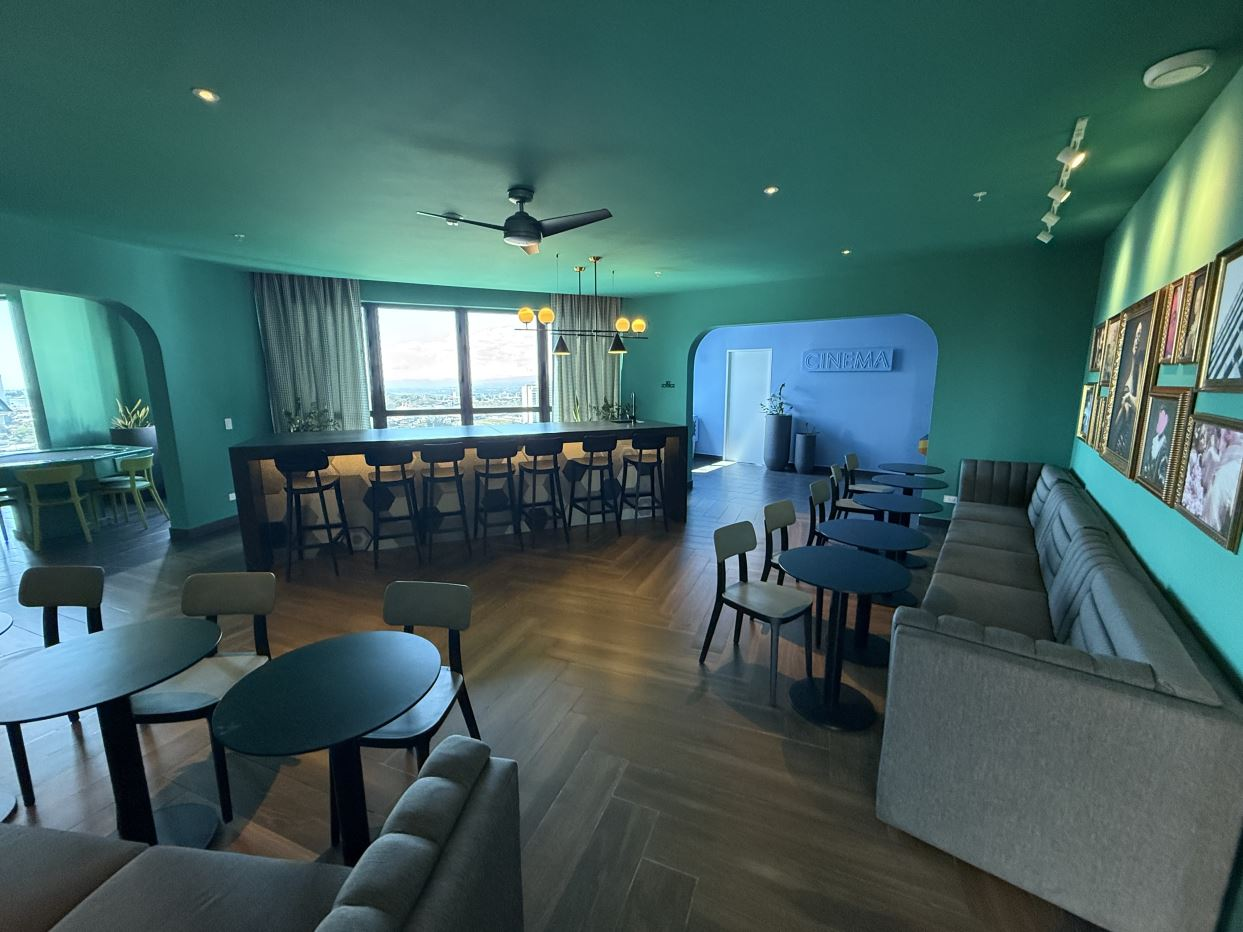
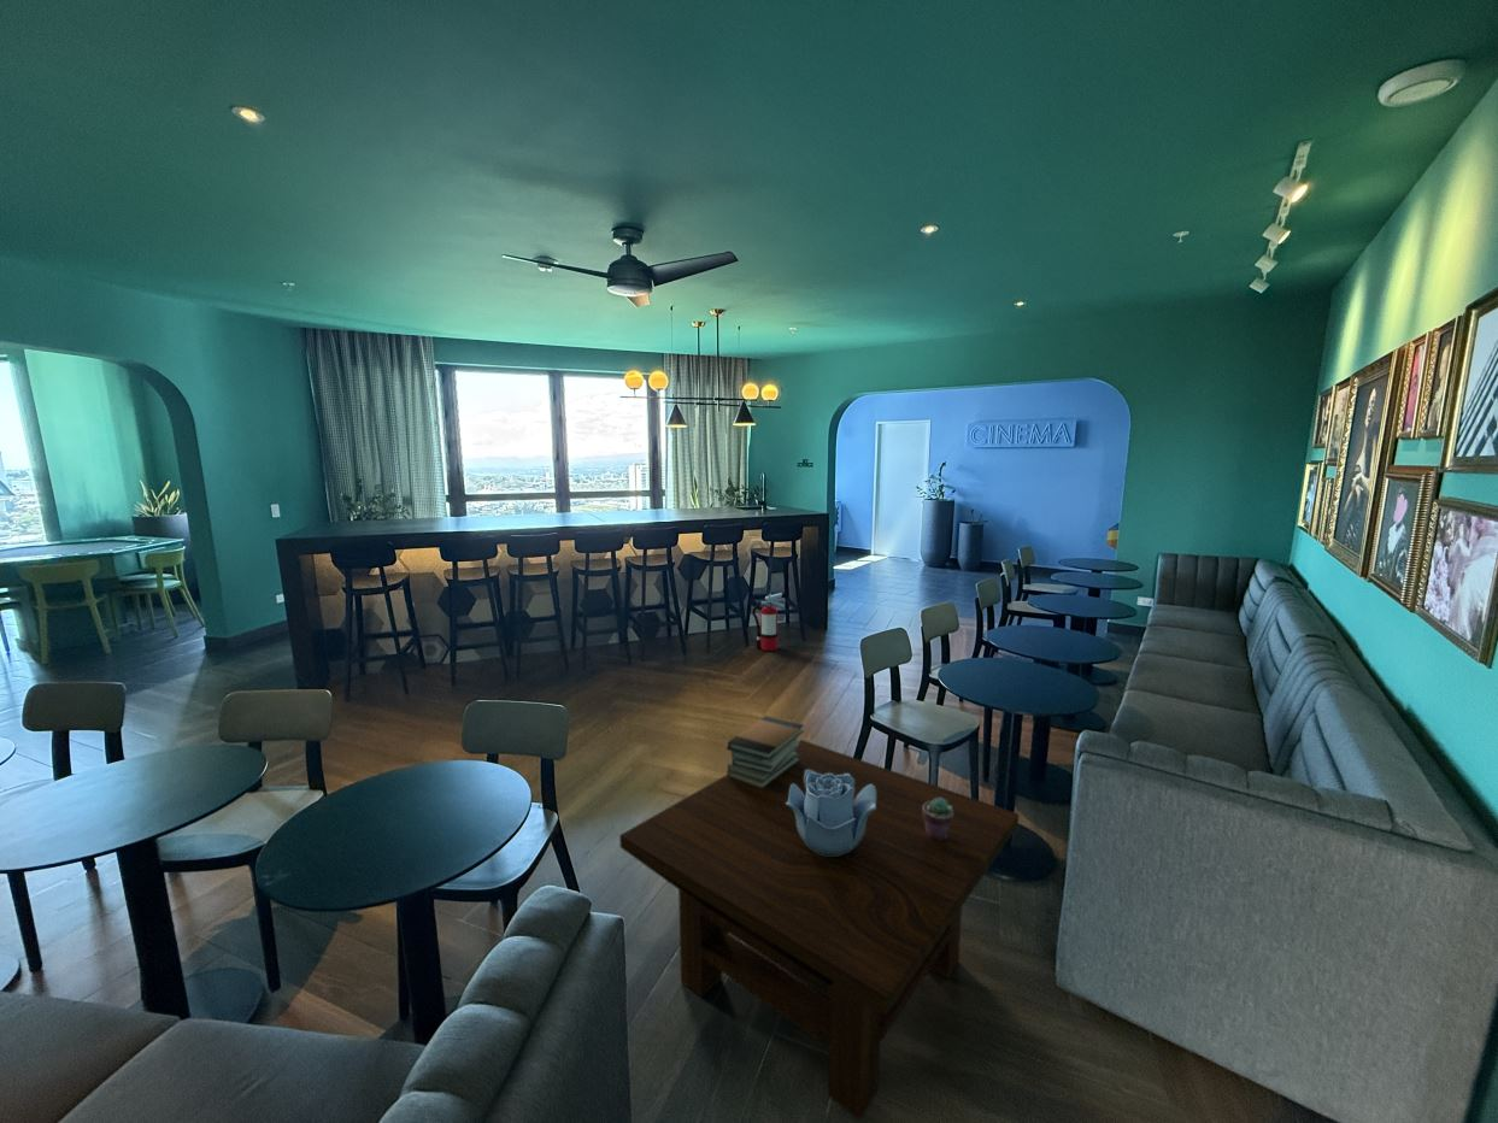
+ decorative bowl [786,770,876,856]
+ potted succulent [922,798,953,841]
+ book stack [725,715,805,788]
+ coffee table [618,737,1020,1121]
+ fire extinguisher [751,592,786,652]
